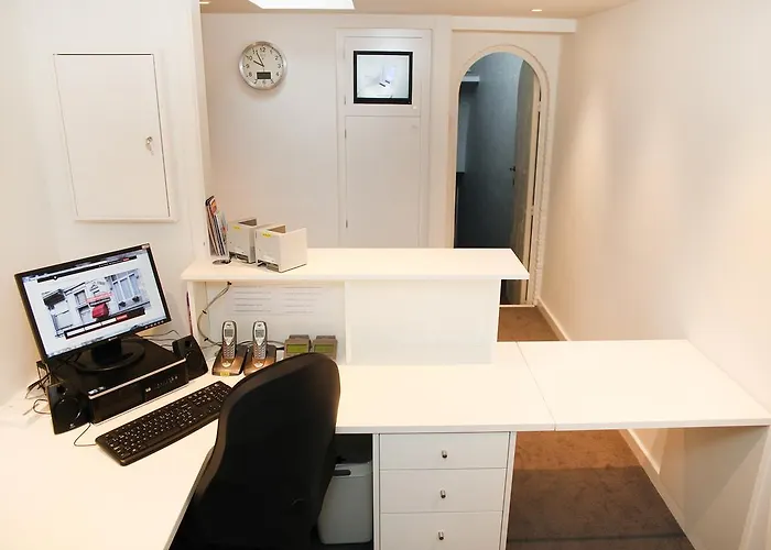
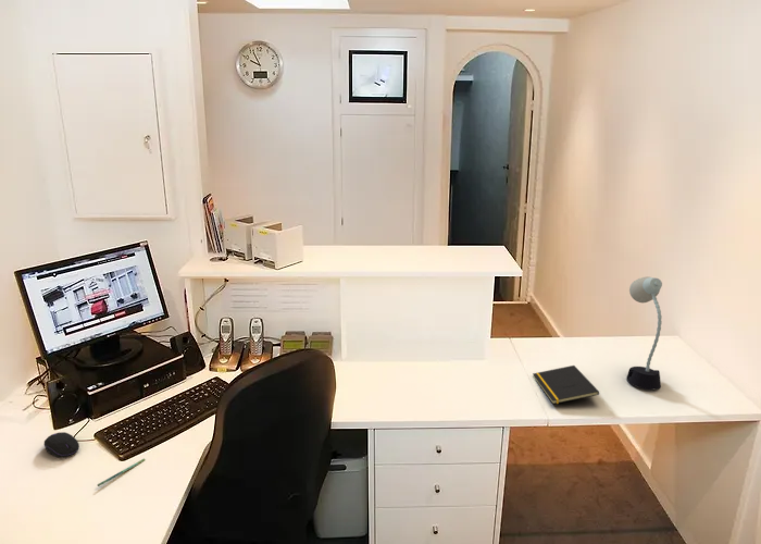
+ notepad [532,364,600,405]
+ pen [96,457,146,487]
+ computer mouse [43,431,80,458]
+ desk lamp [625,275,663,391]
